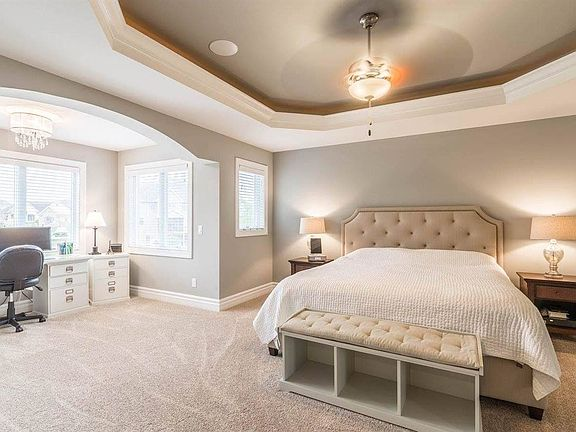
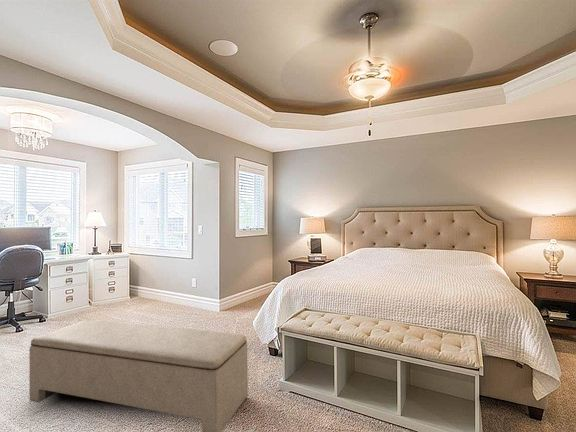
+ bench [28,318,249,432]
